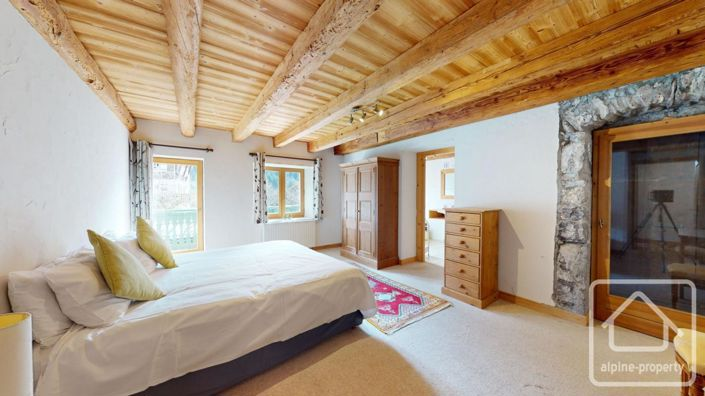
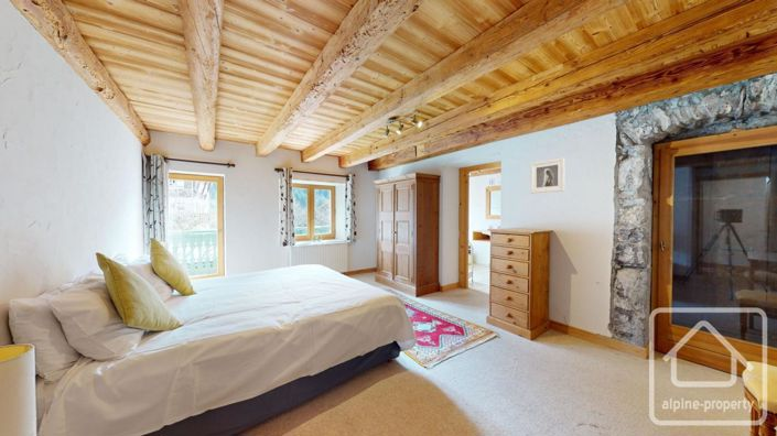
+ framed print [530,156,566,195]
